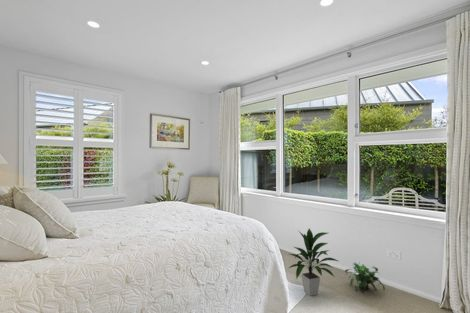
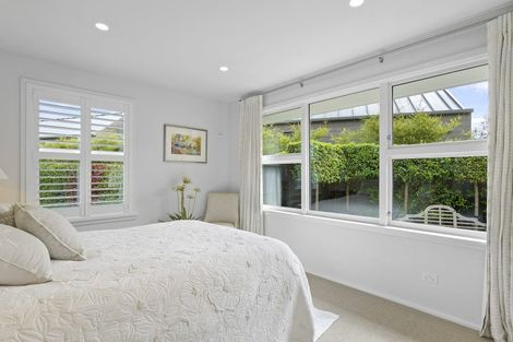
- indoor plant [288,227,339,297]
- potted plant [344,260,386,294]
